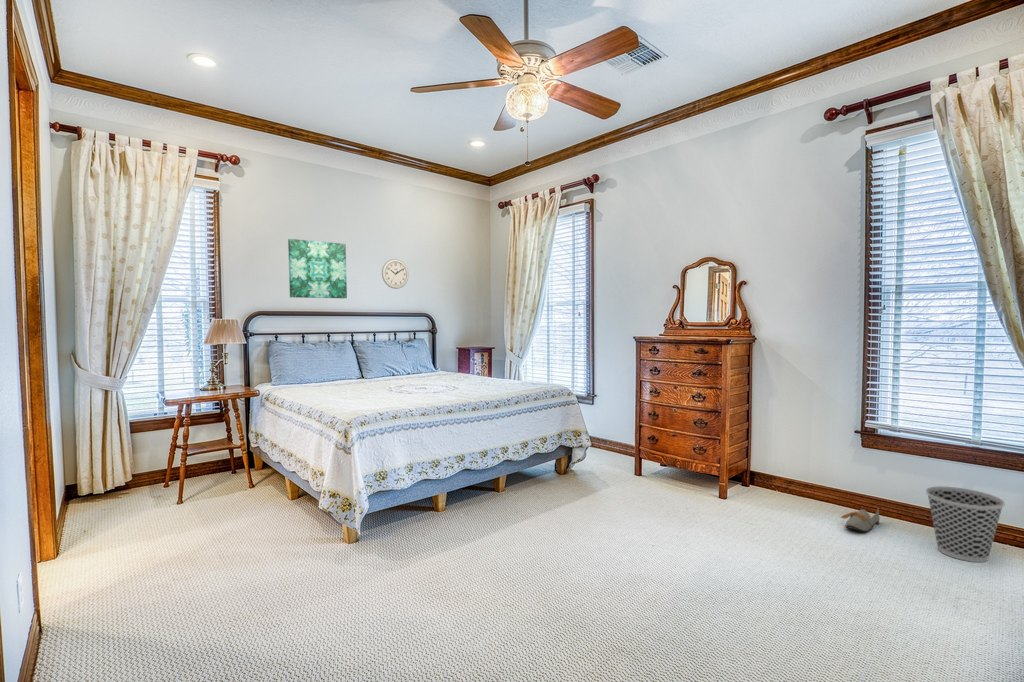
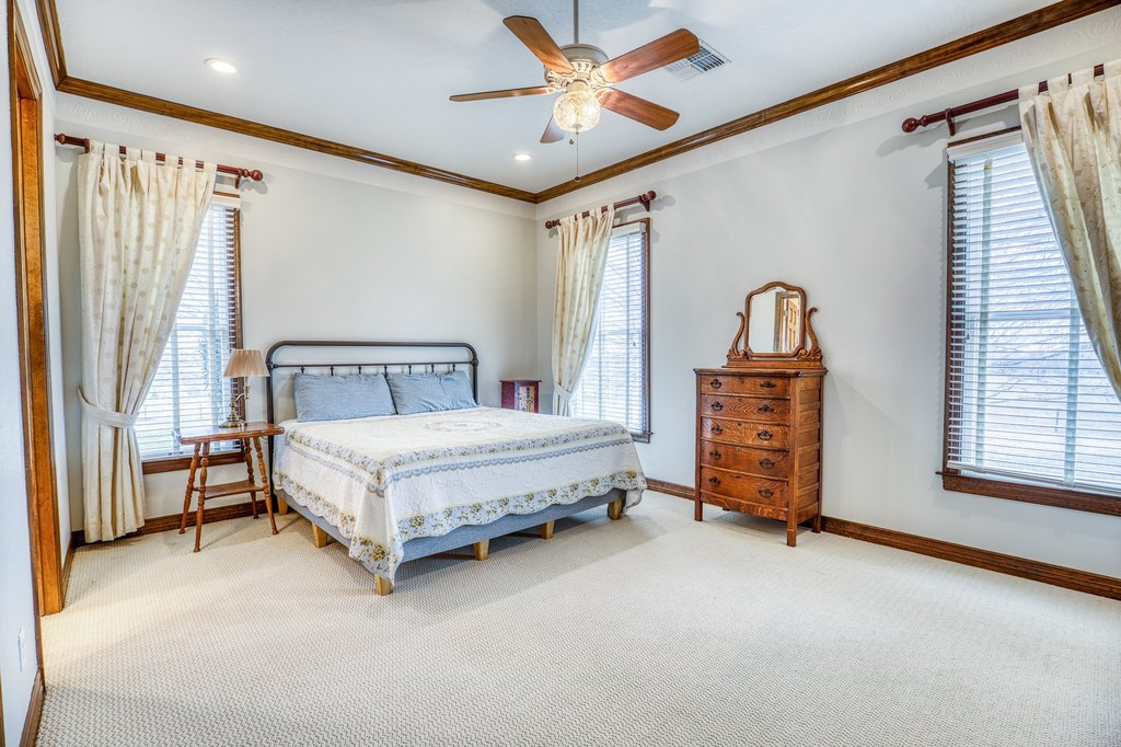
- wall art [287,238,348,299]
- wall clock [381,258,409,290]
- wastebasket [925,485,1006,563]
- shoe [840,508,881,533]
